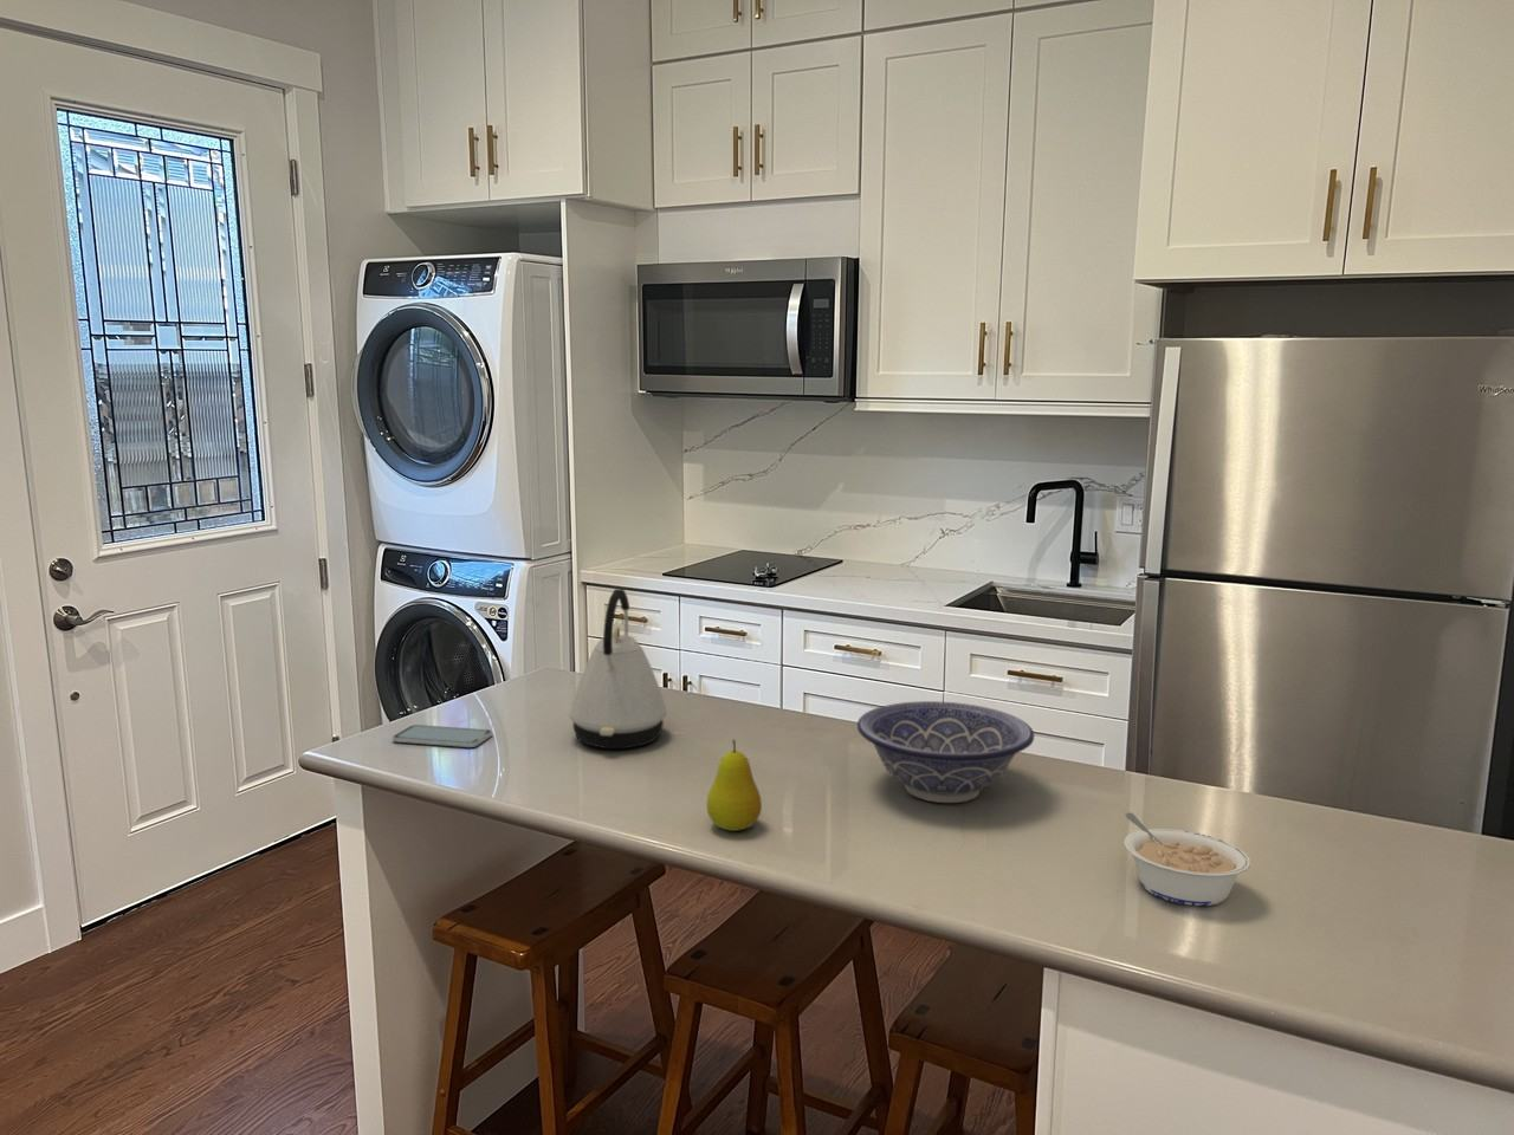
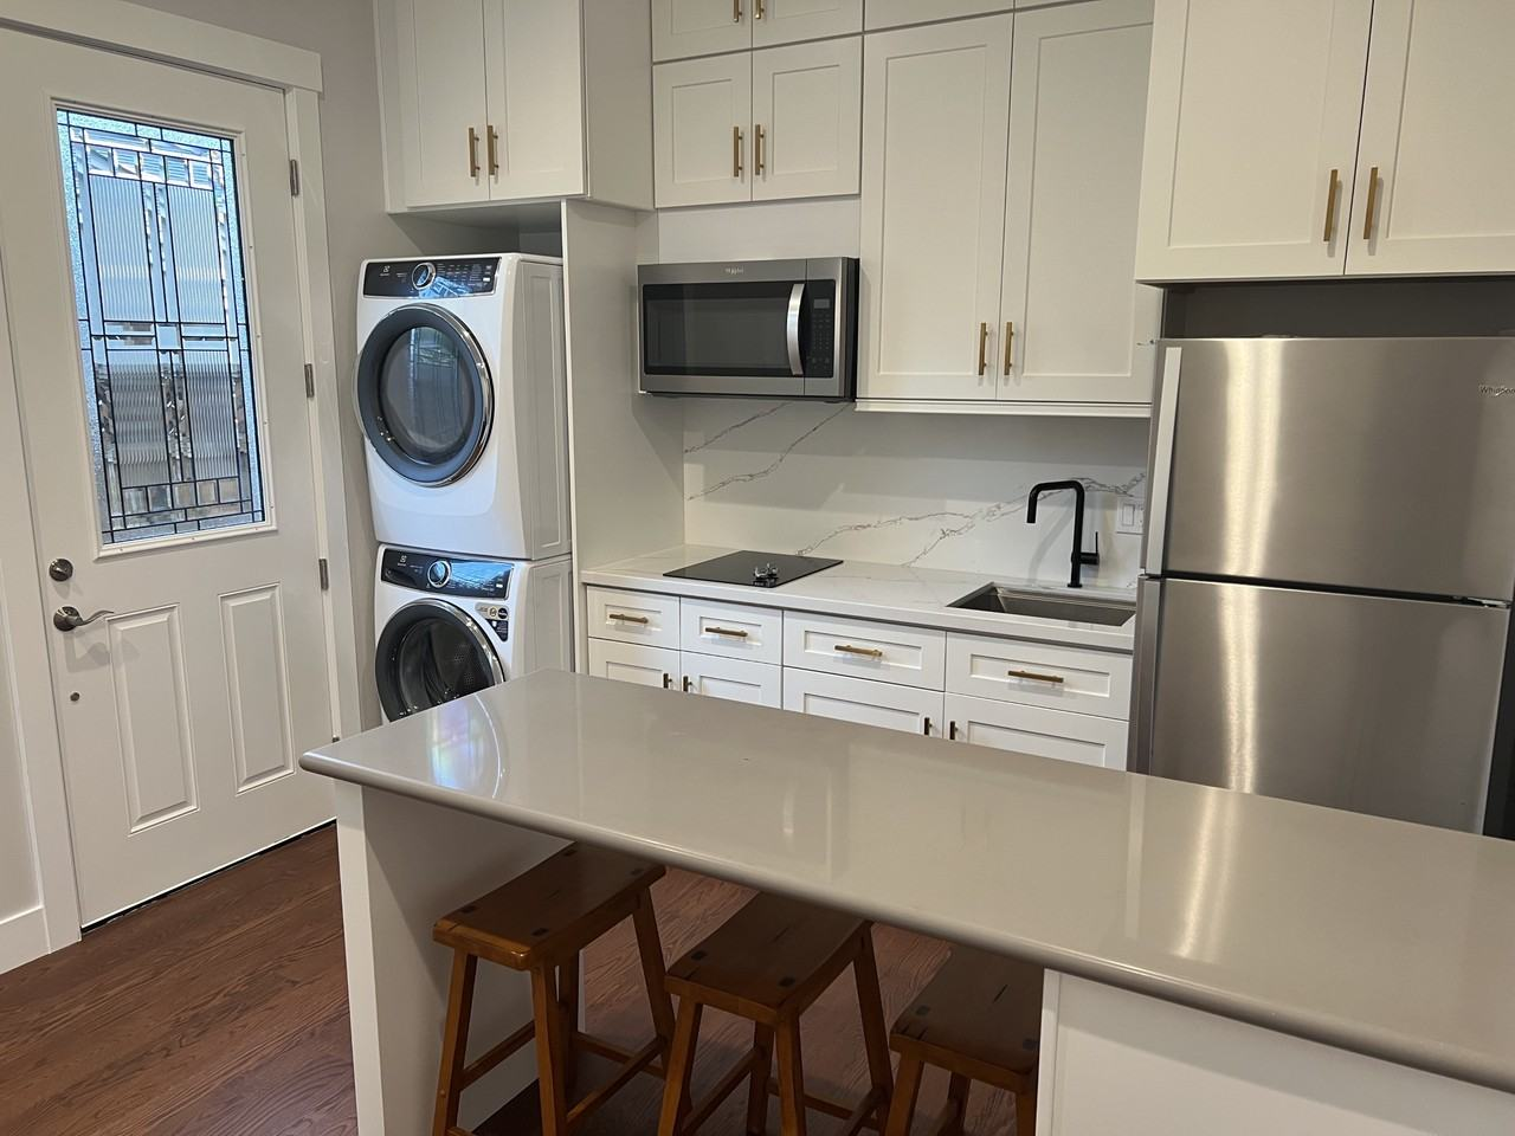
- kettle [569,588,668,750]
- fruit [705,738,763,832]
- legume [1123,812,1252,907]
- smartphone [391,724,494,749]
- decorative bowl [856,700,1035,804]
